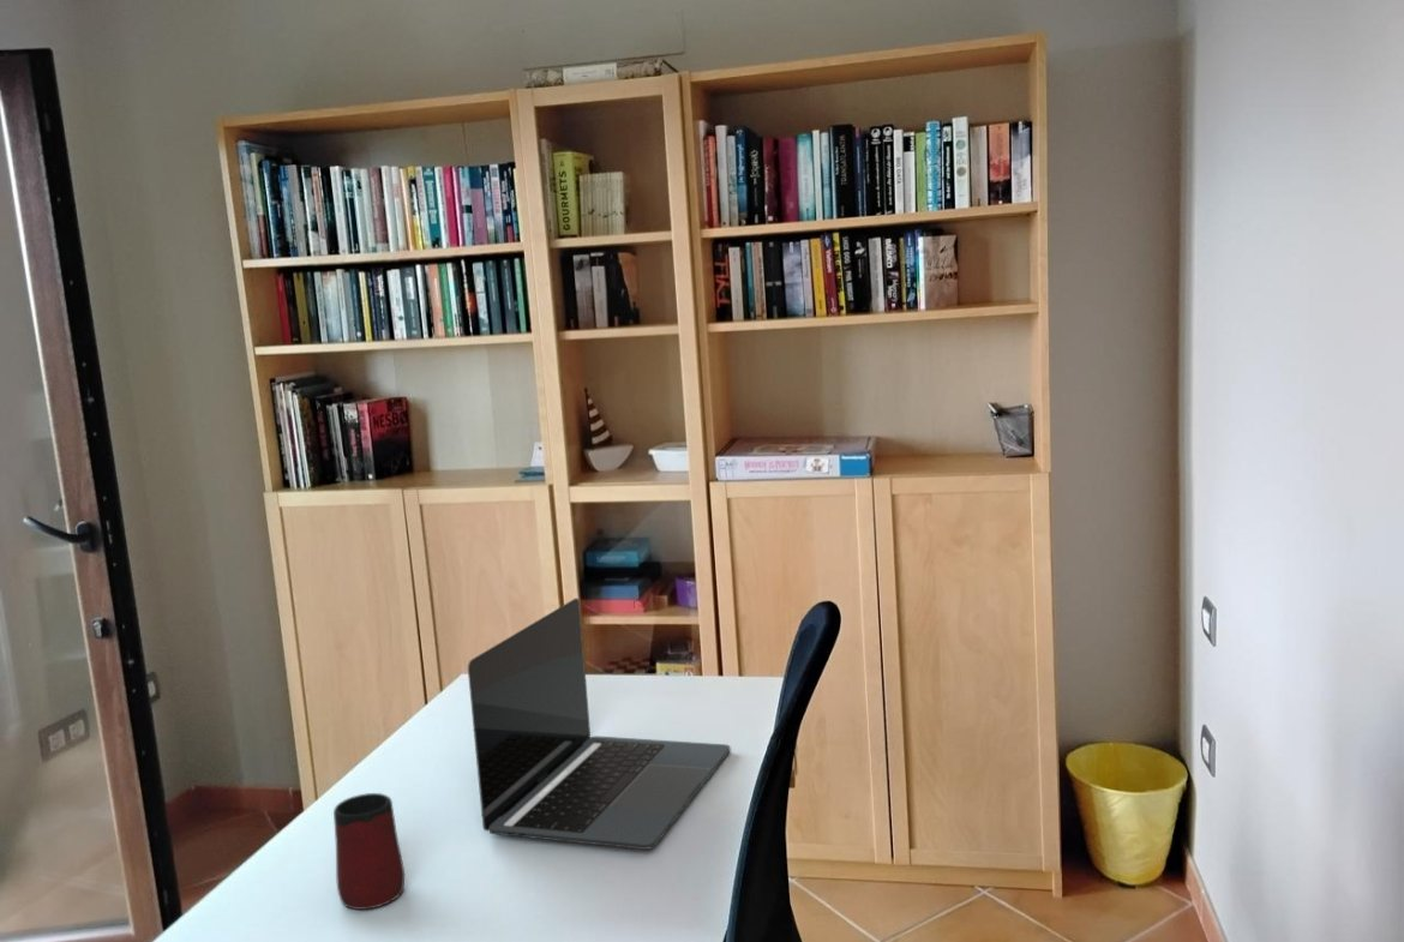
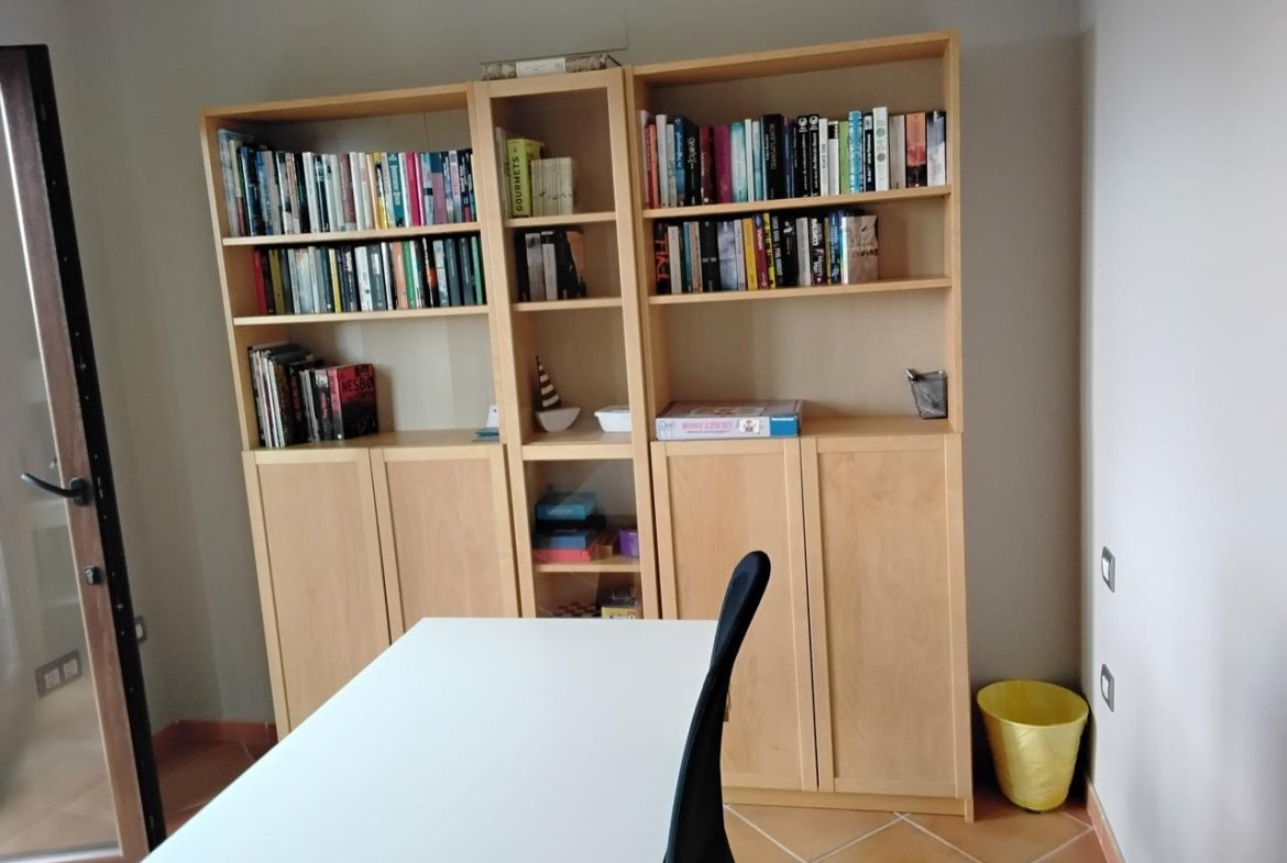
- mug [332,792,406,911]
- laptop [467,598,732,851]
